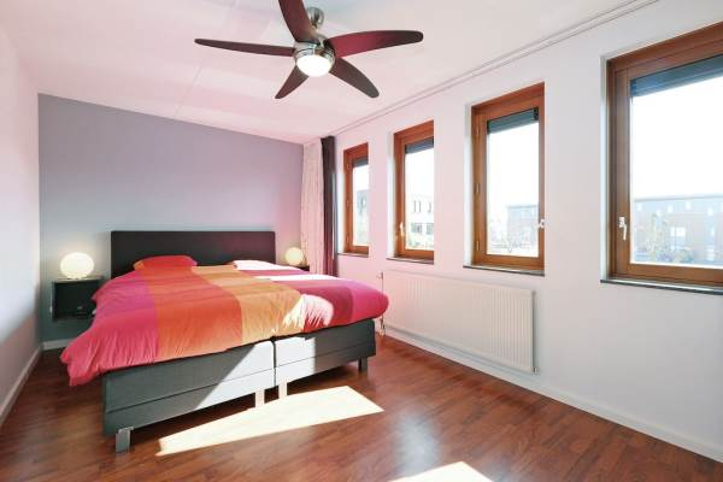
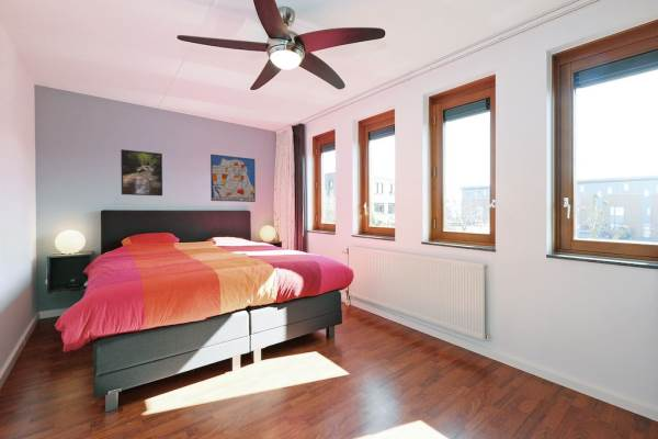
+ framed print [120,148,163,196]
+ wall art [209,154,257,203]
